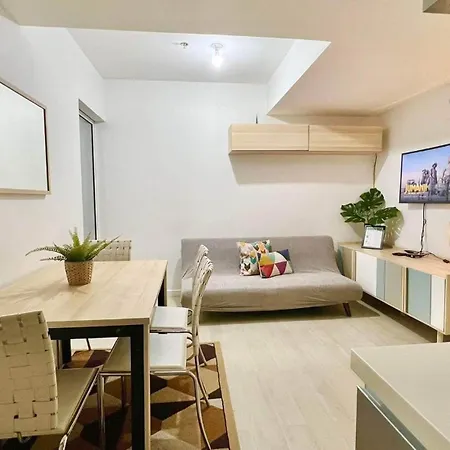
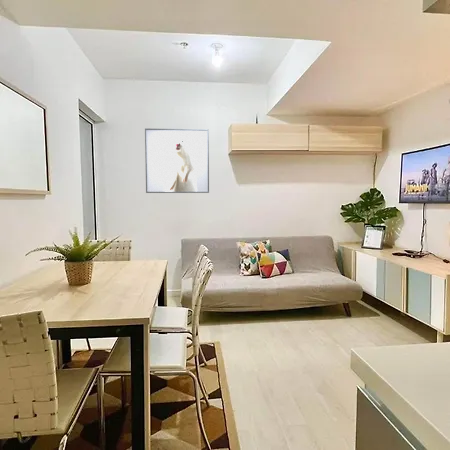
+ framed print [144,127,210,194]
